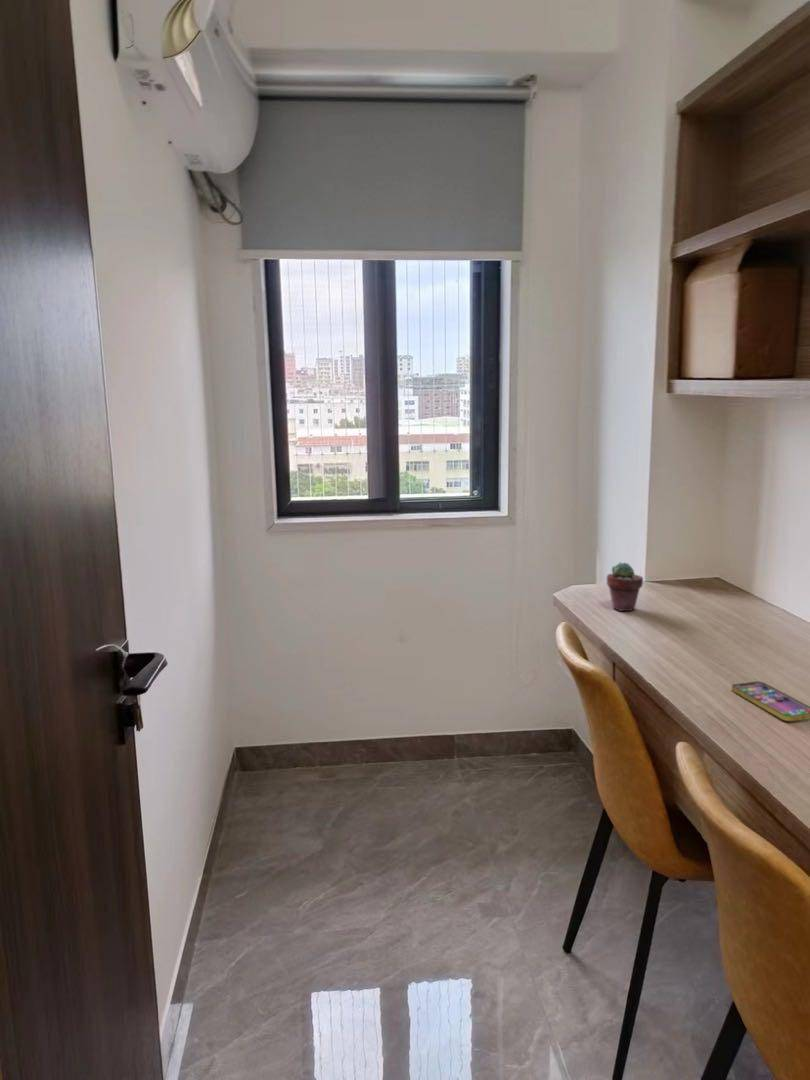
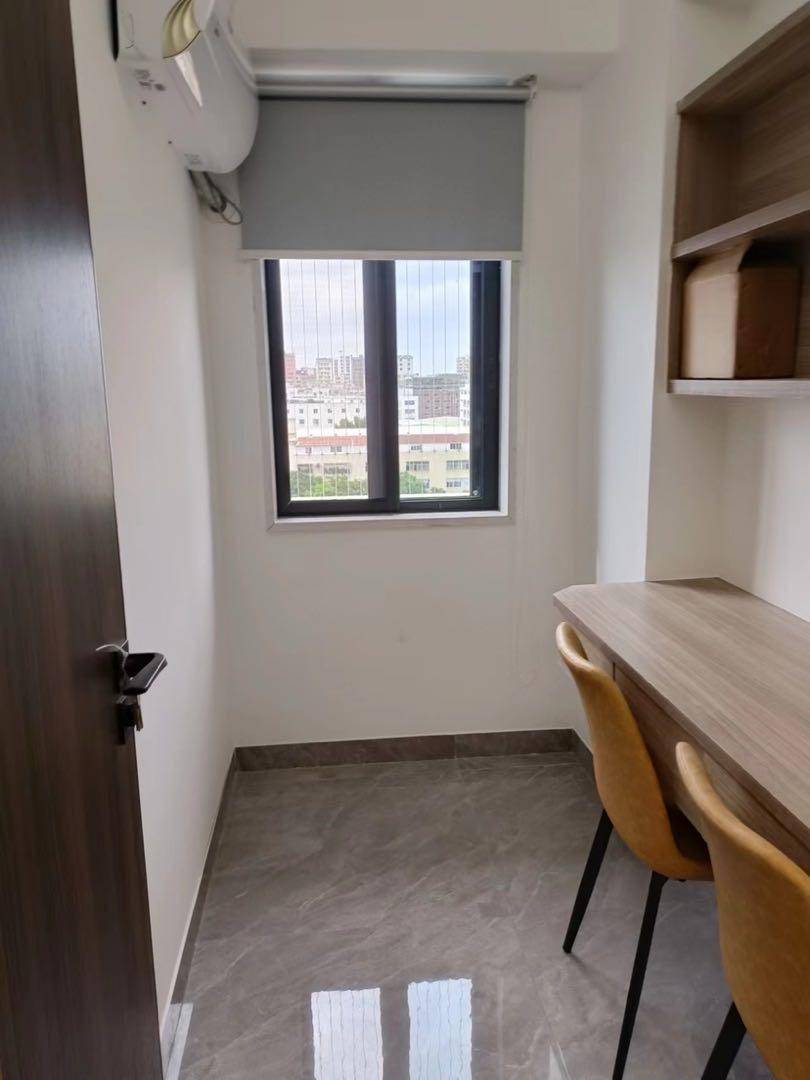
- potted succulent [606,561,644,612]
- smartphone [731,680,810,722]
